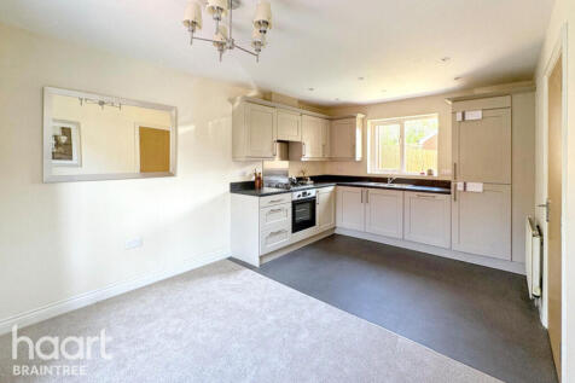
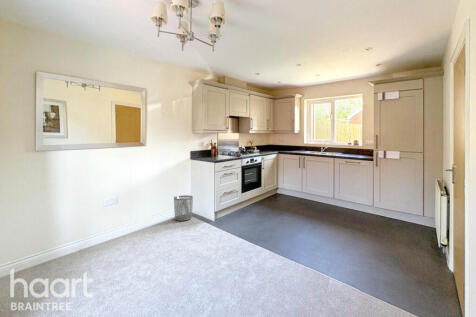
+ waste bin [173,194,194,222]
